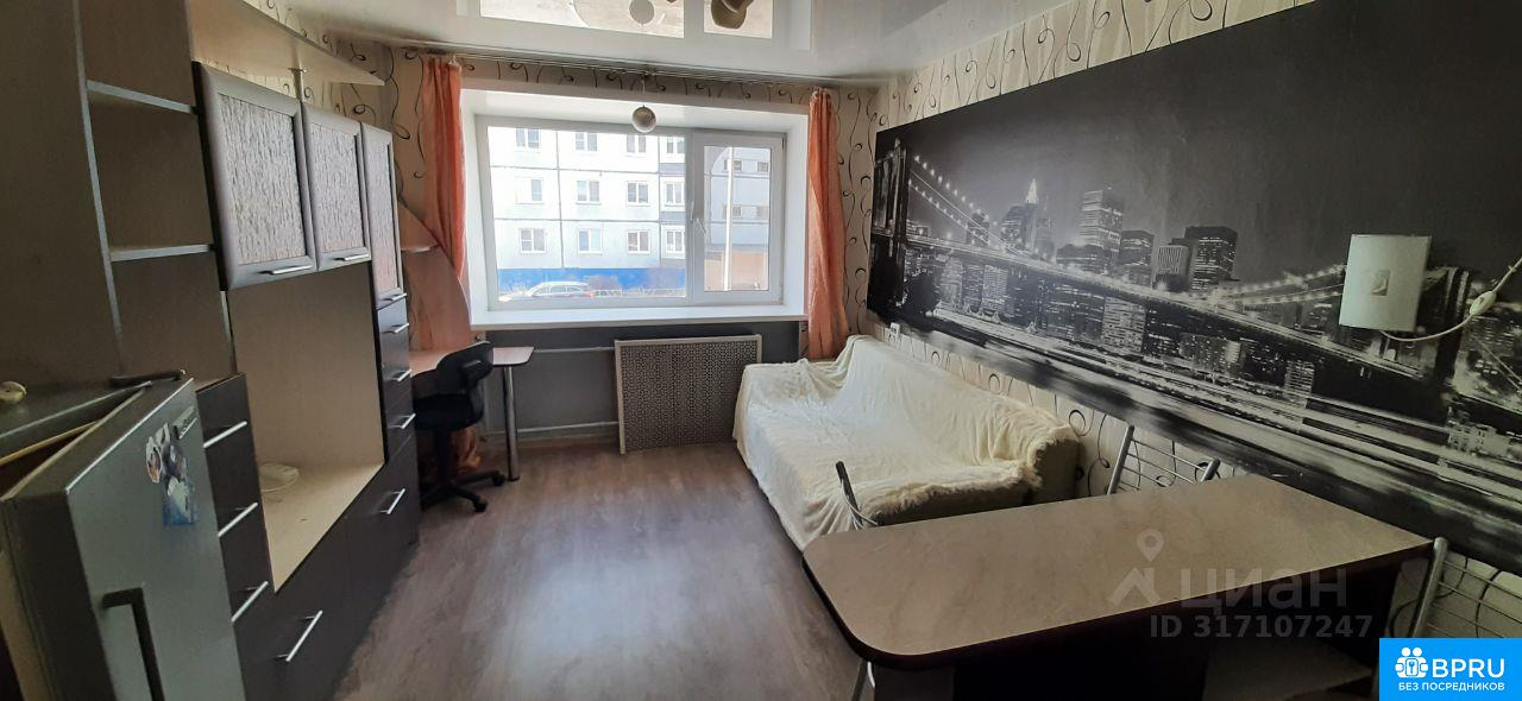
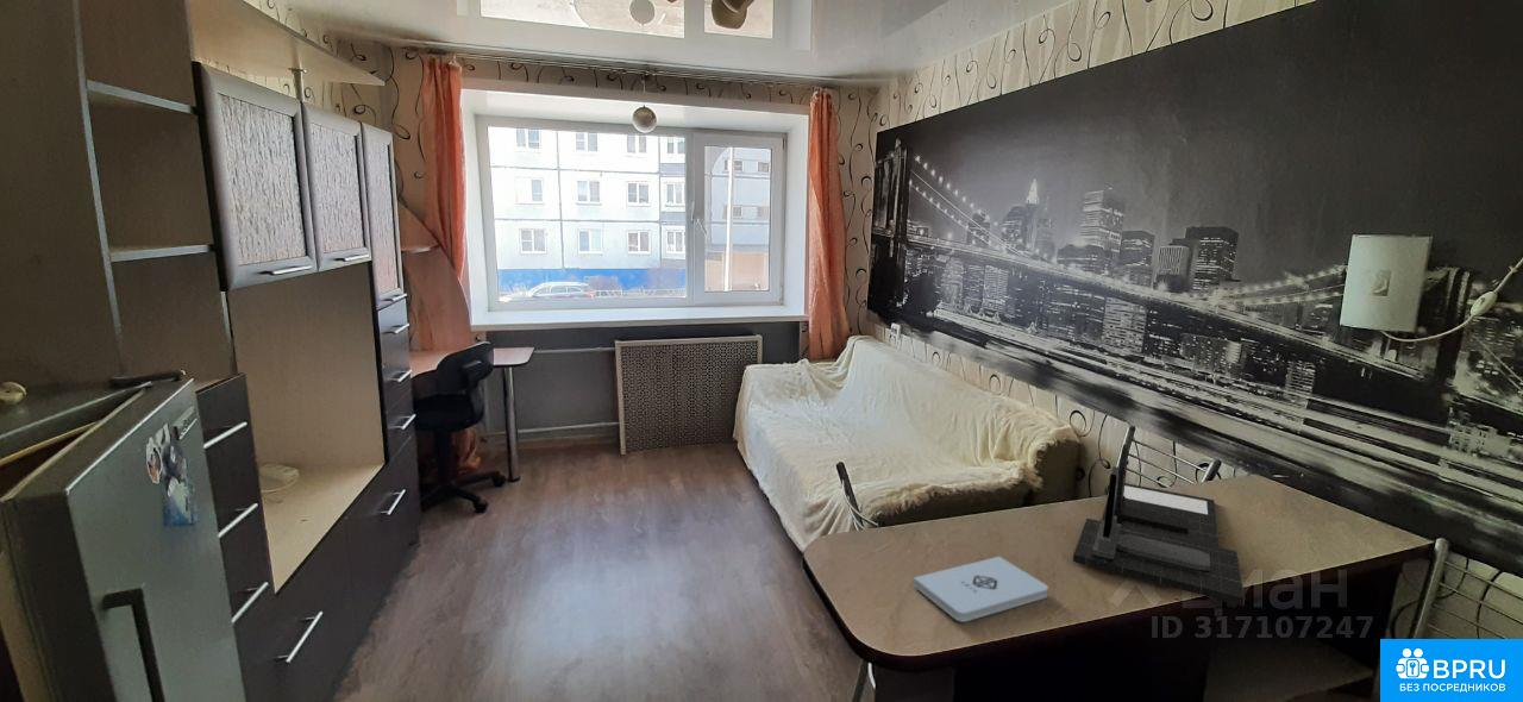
+ notepad [913,556,1049,622]
+ desk organizer [1072,444,1246,607]
